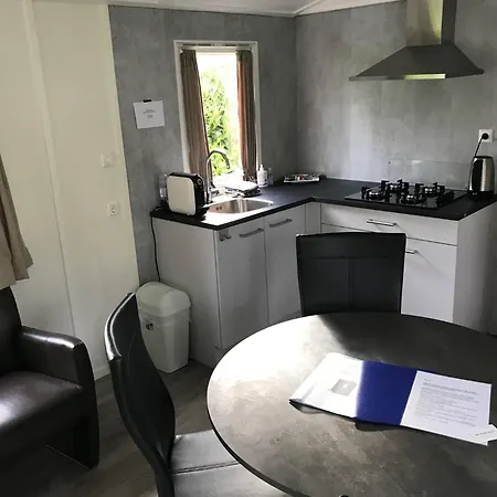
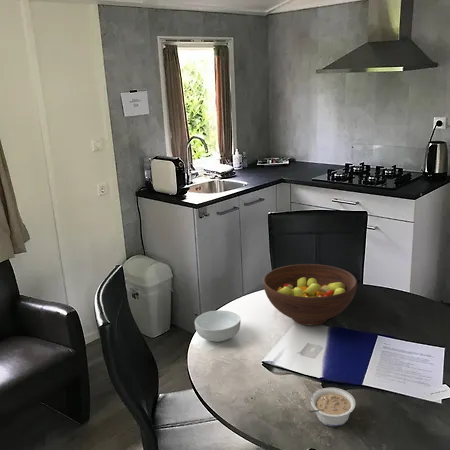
+ fruit bowl [262,263,358,326]
+ legume [309,387,356,427]
+ cereal bowl [194,309,242,343]
